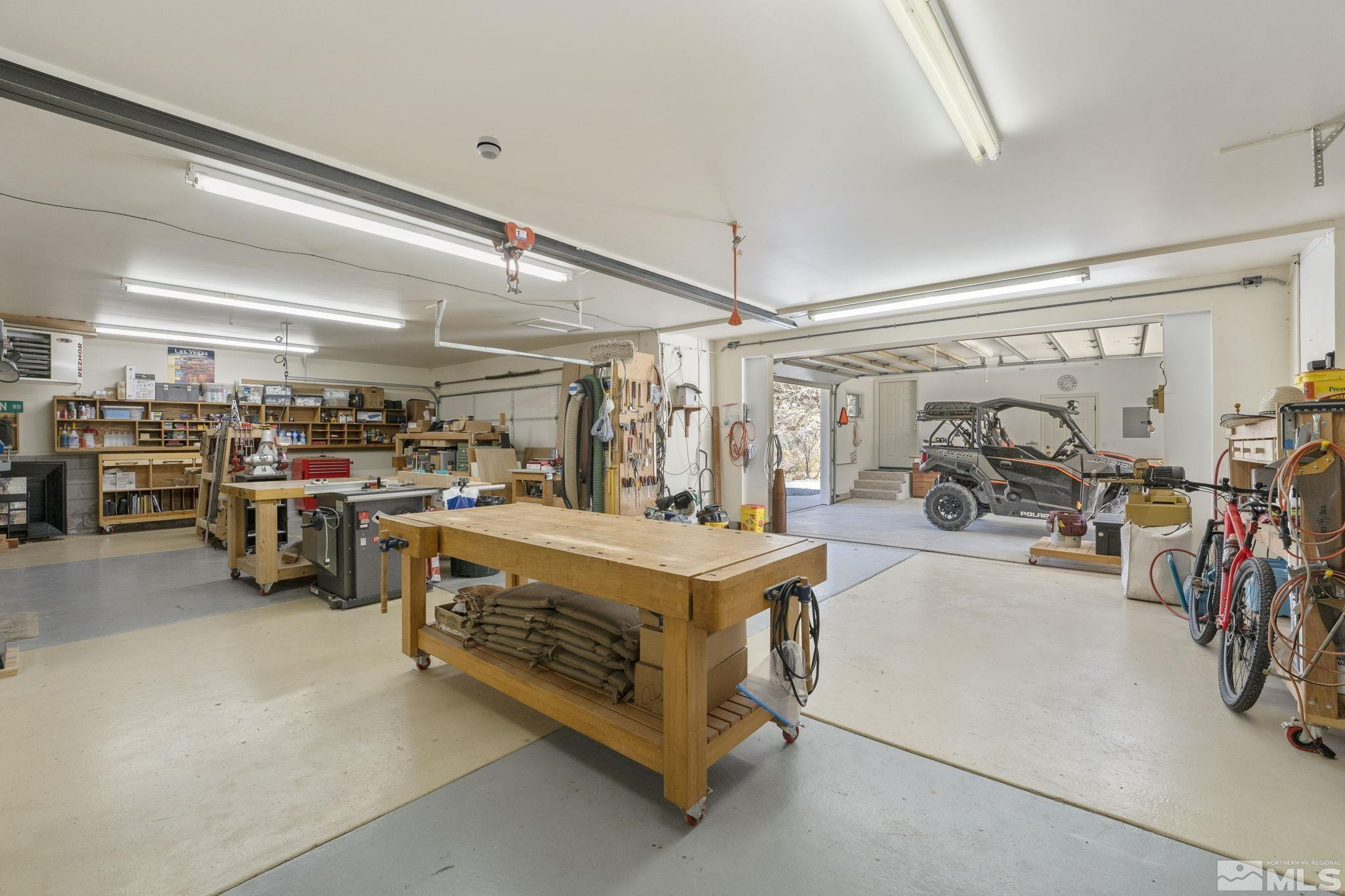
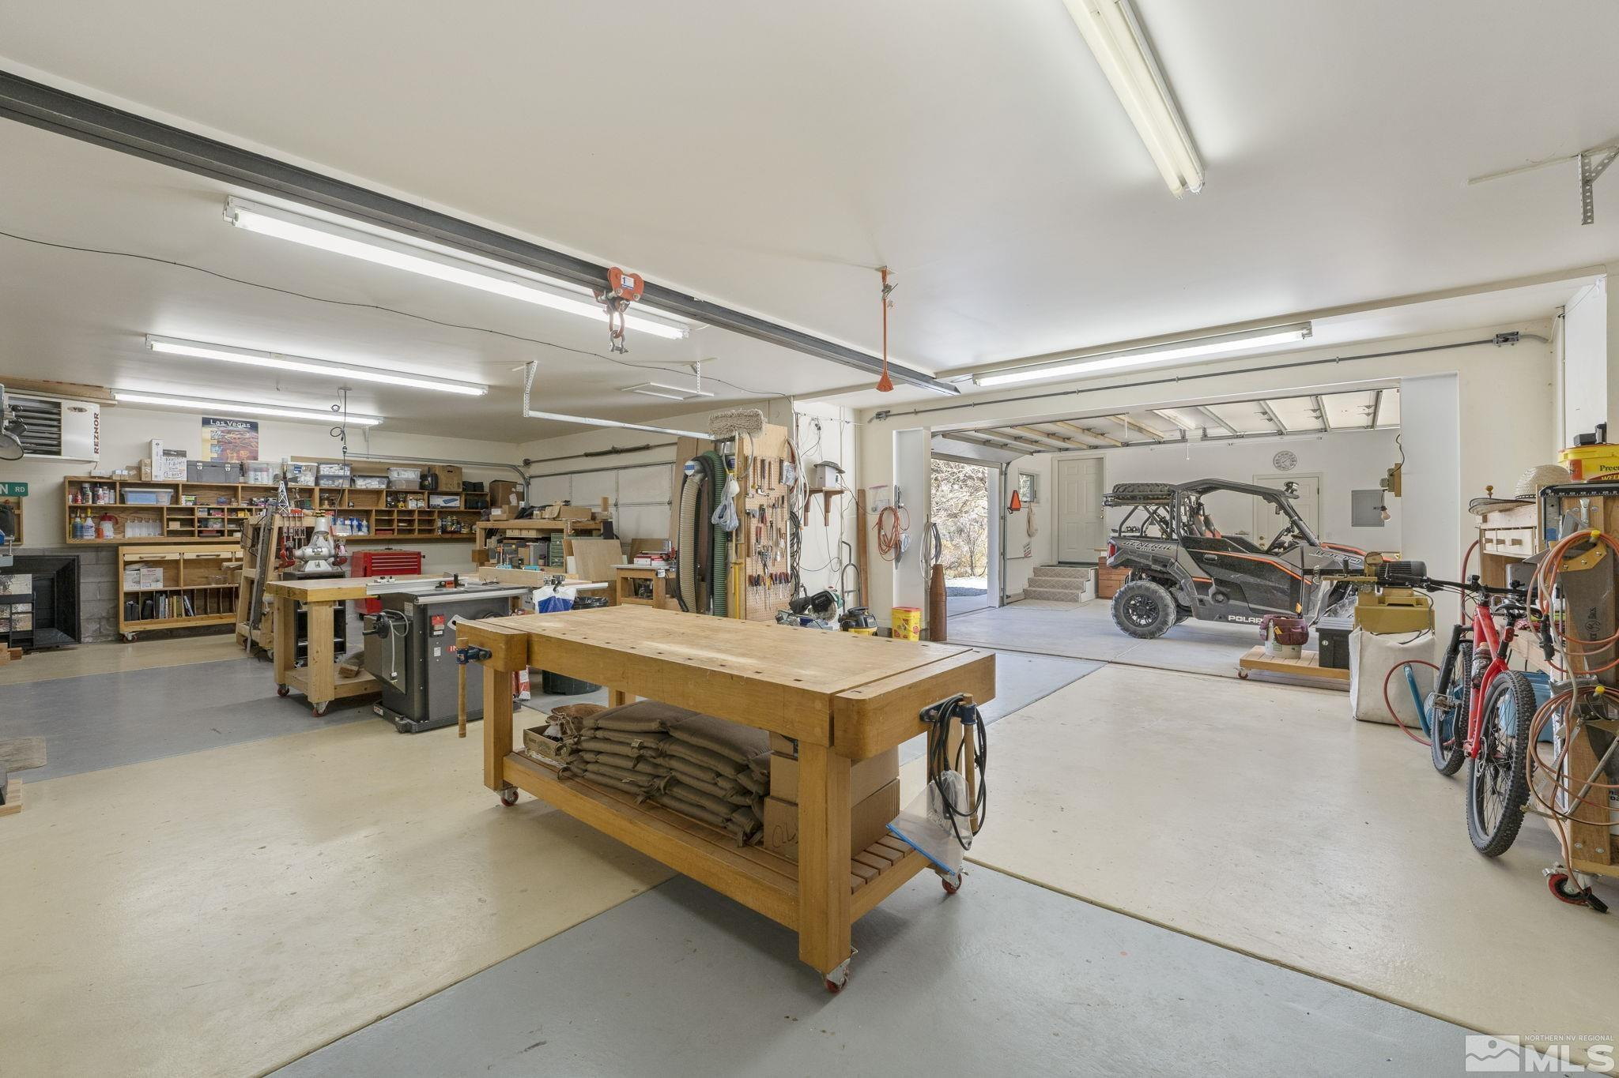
- smoke detector [476,135,502,160]
